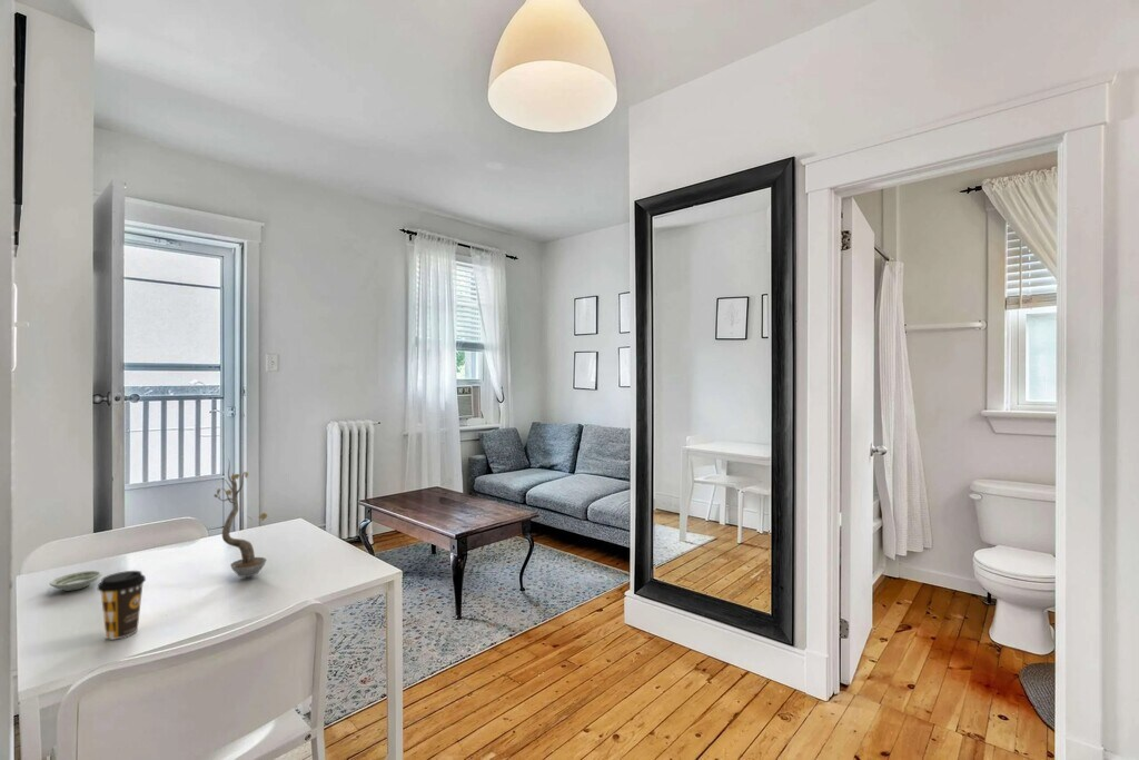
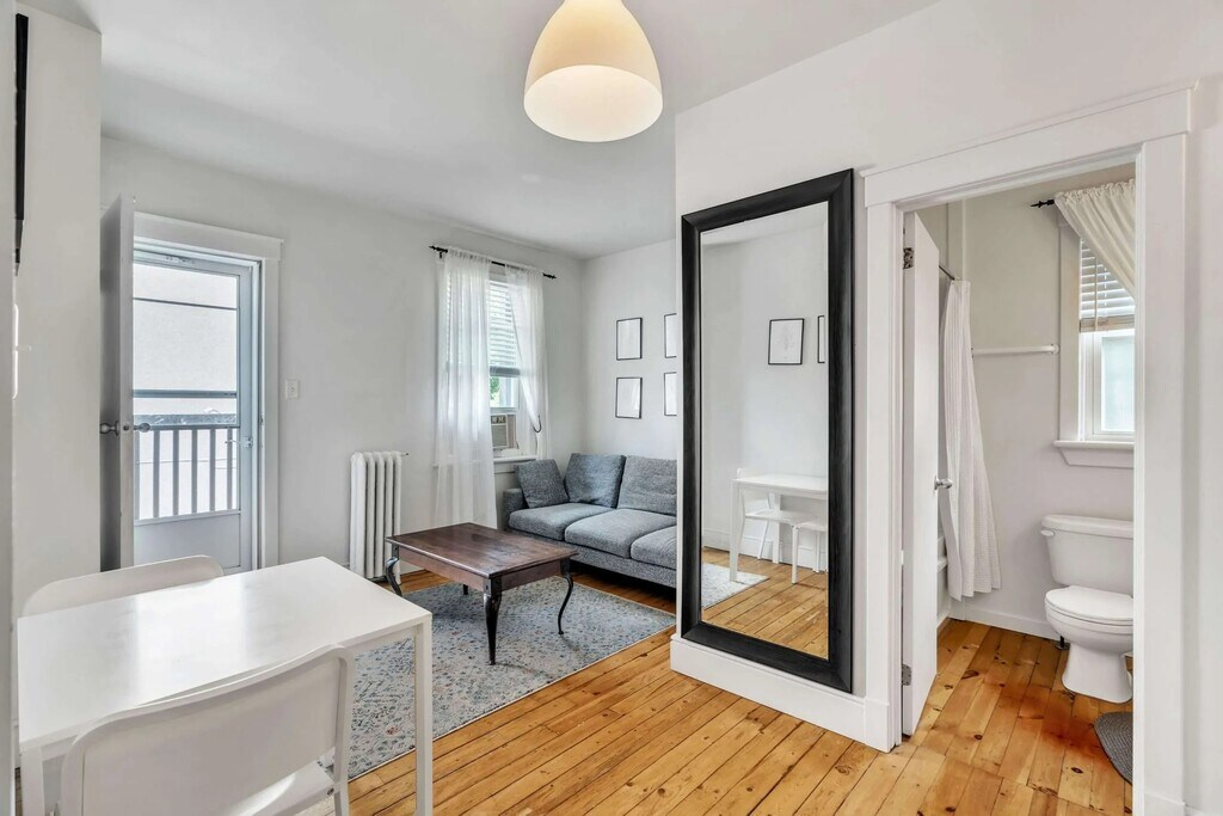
- saucer [49,570,102,592]
- plant [212,457,268,579]
- coffee cup [97,570,147,640]
